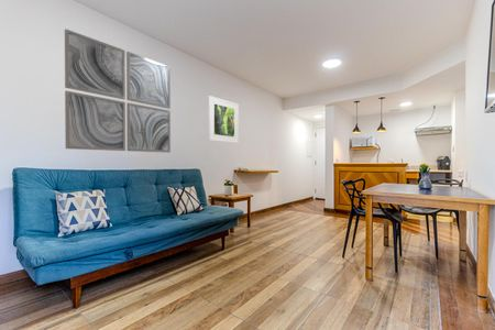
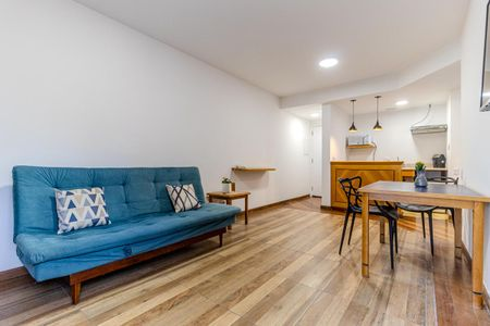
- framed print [208,95,240,144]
- wall art [64,28,172,154]
